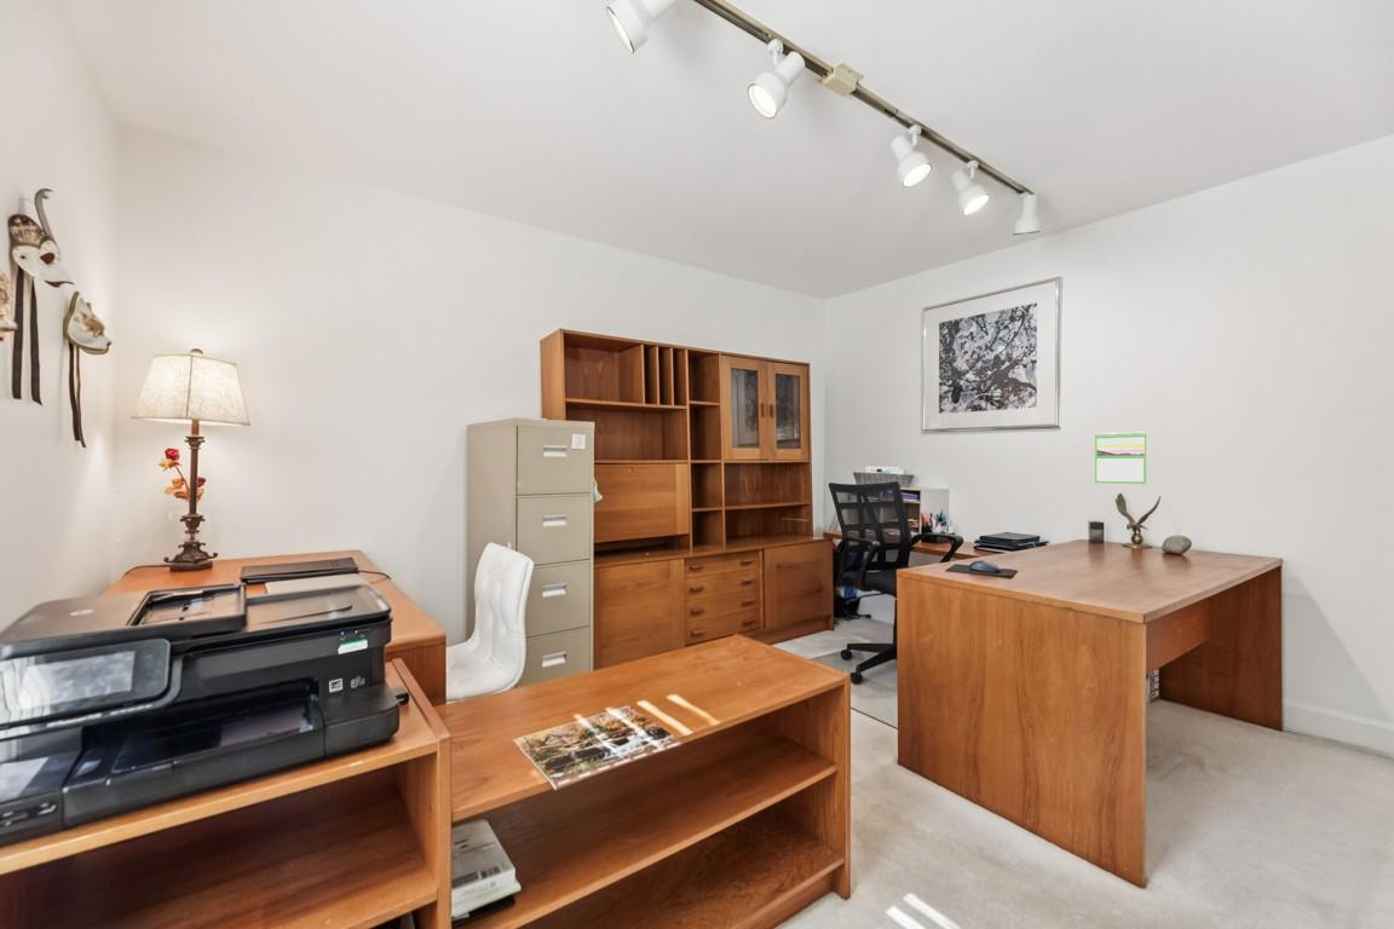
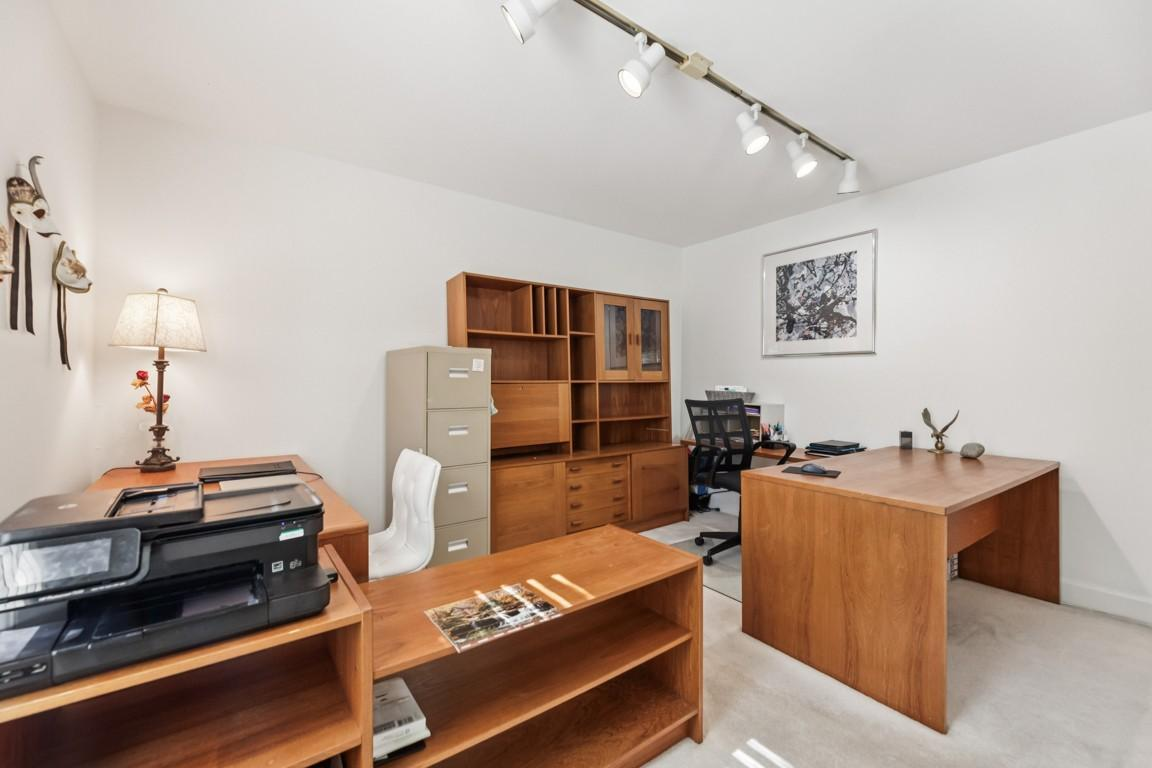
- calendar [1094,431,1148,485]
